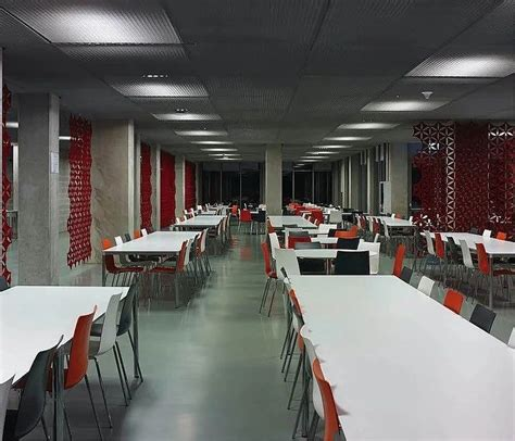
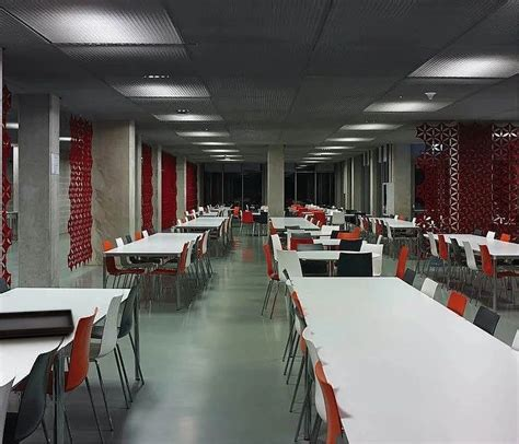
+ serving tray [0,308,76,339]
